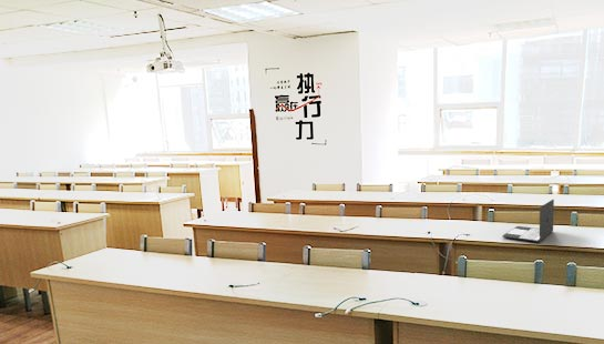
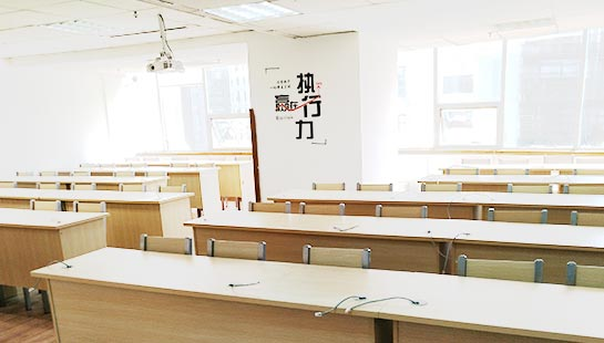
- laptop [502,199,555,243]
